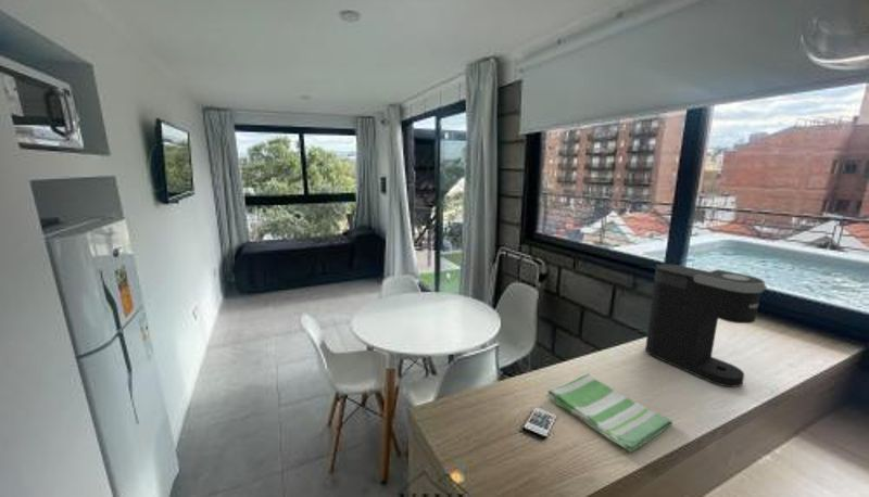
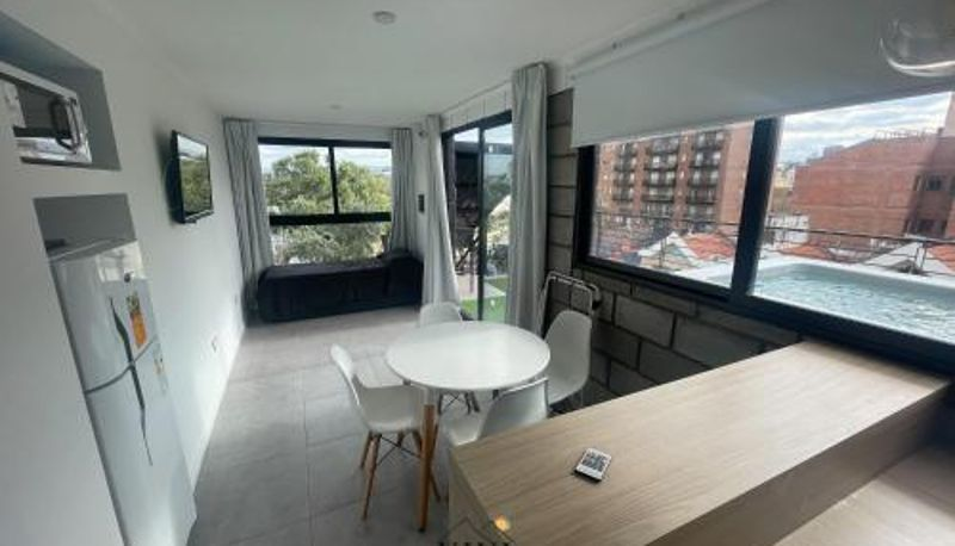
- coffee maker [644,264,768,388]
- dish towel [546,372,673,453]
